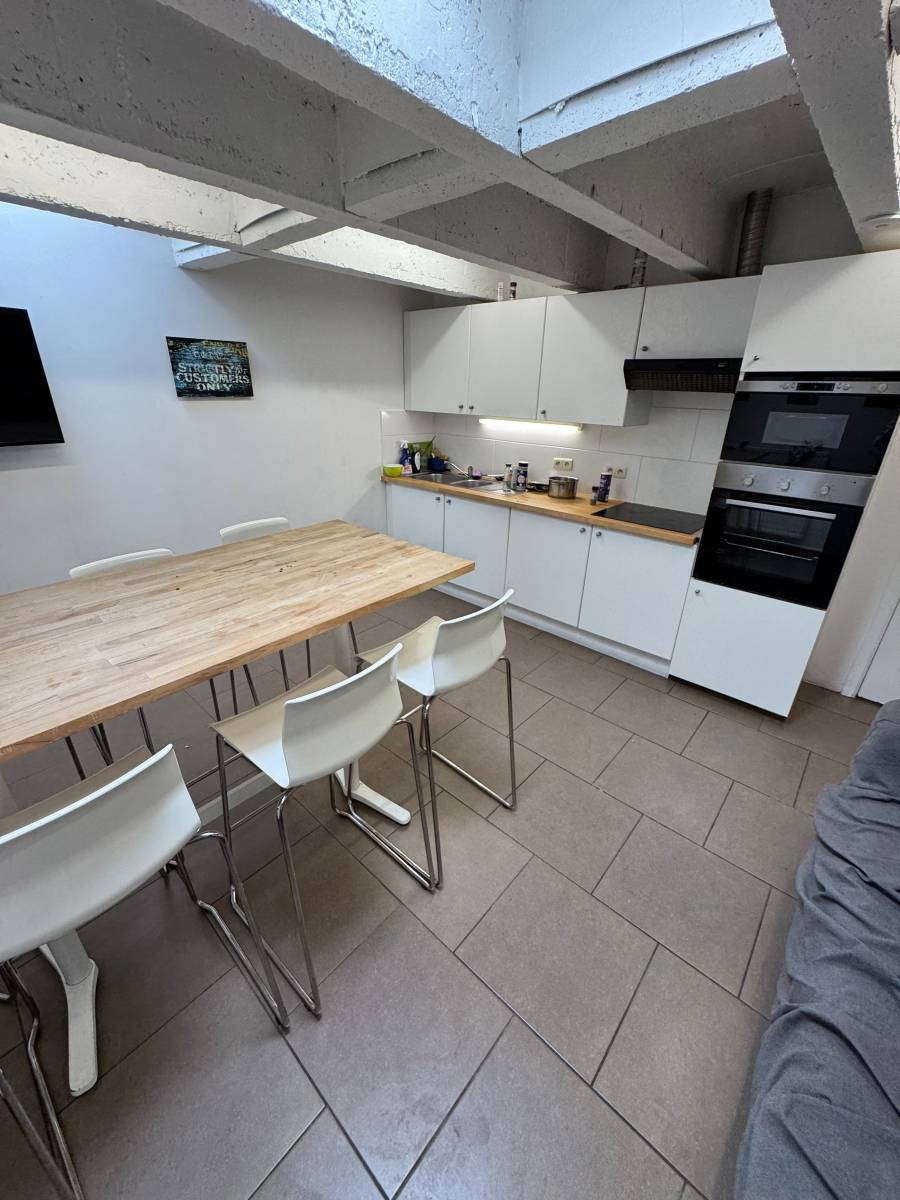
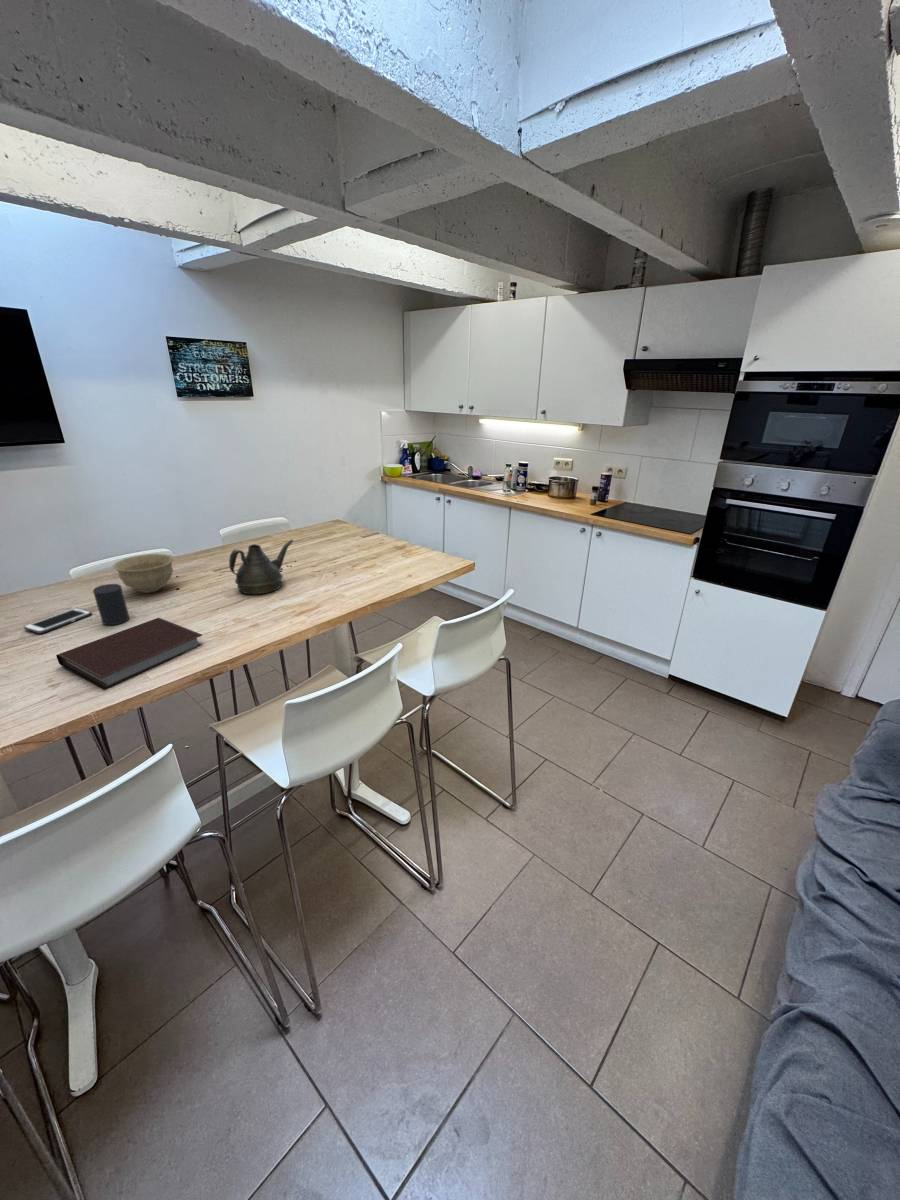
+ teapot [228,539,294,595]
+ bowl [111,553,175,594]
+ cell phone [23,607,93,635]
+ notebook [55,617,203,691]
+ cup [92,583,130,626]
